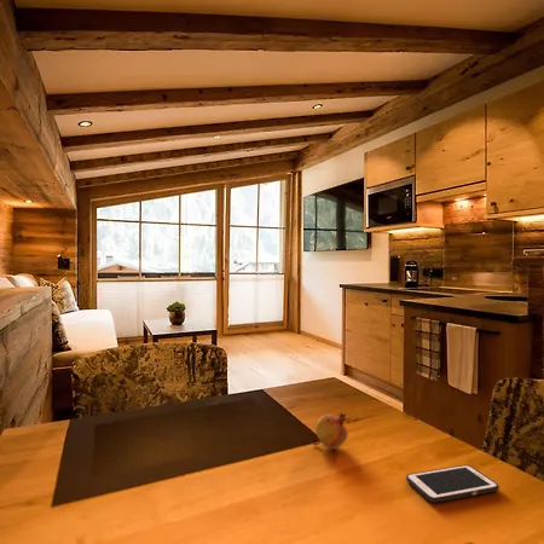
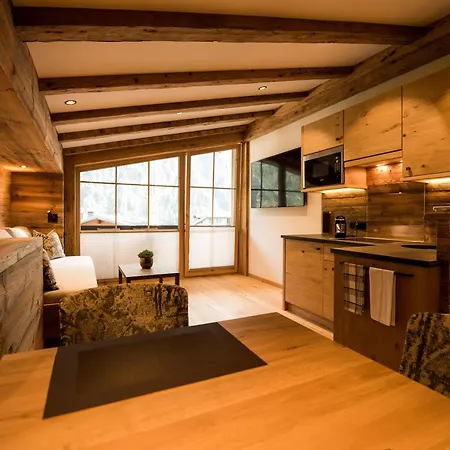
- fruit [312,410,351,450]
- cell phone [405,464,500,504]
